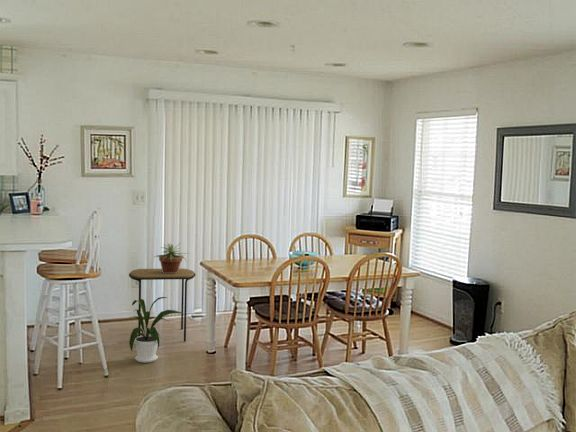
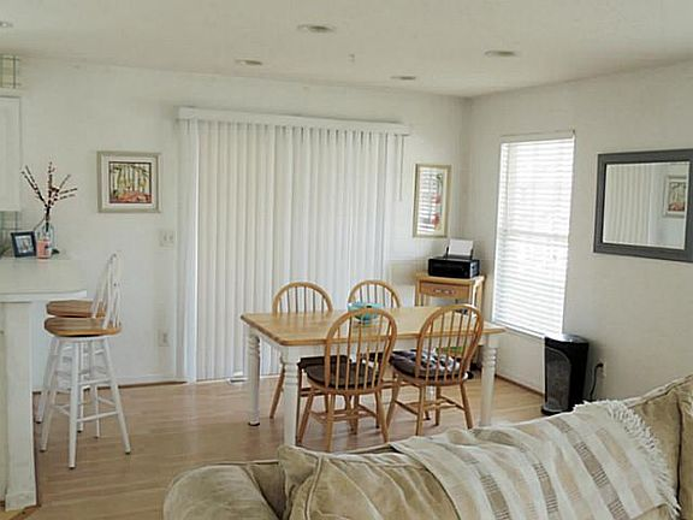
- house plant [128,296,184,364]
- side table [128,268,197,343]
- potted plant [152,242,191,273]
